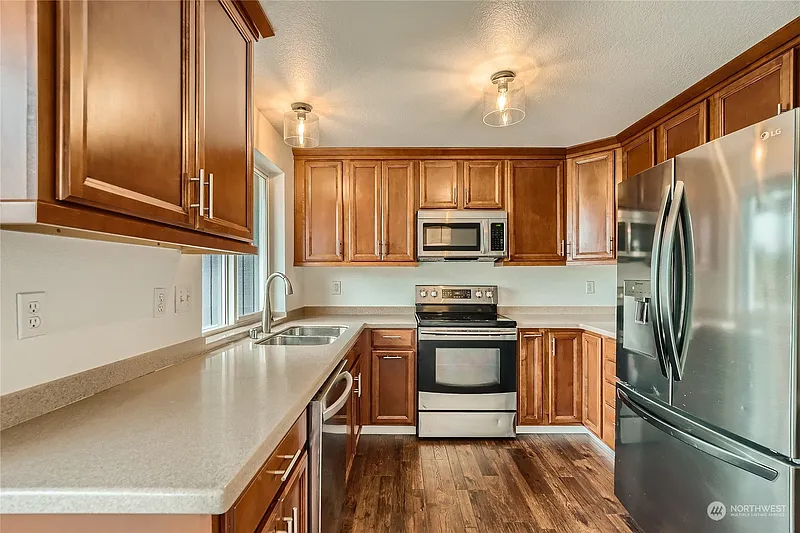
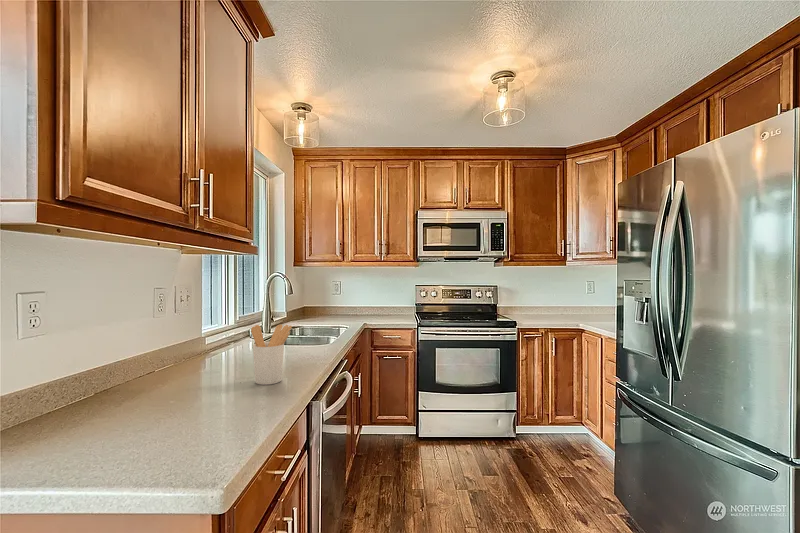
+ utensil holder [250,323,293,386]
